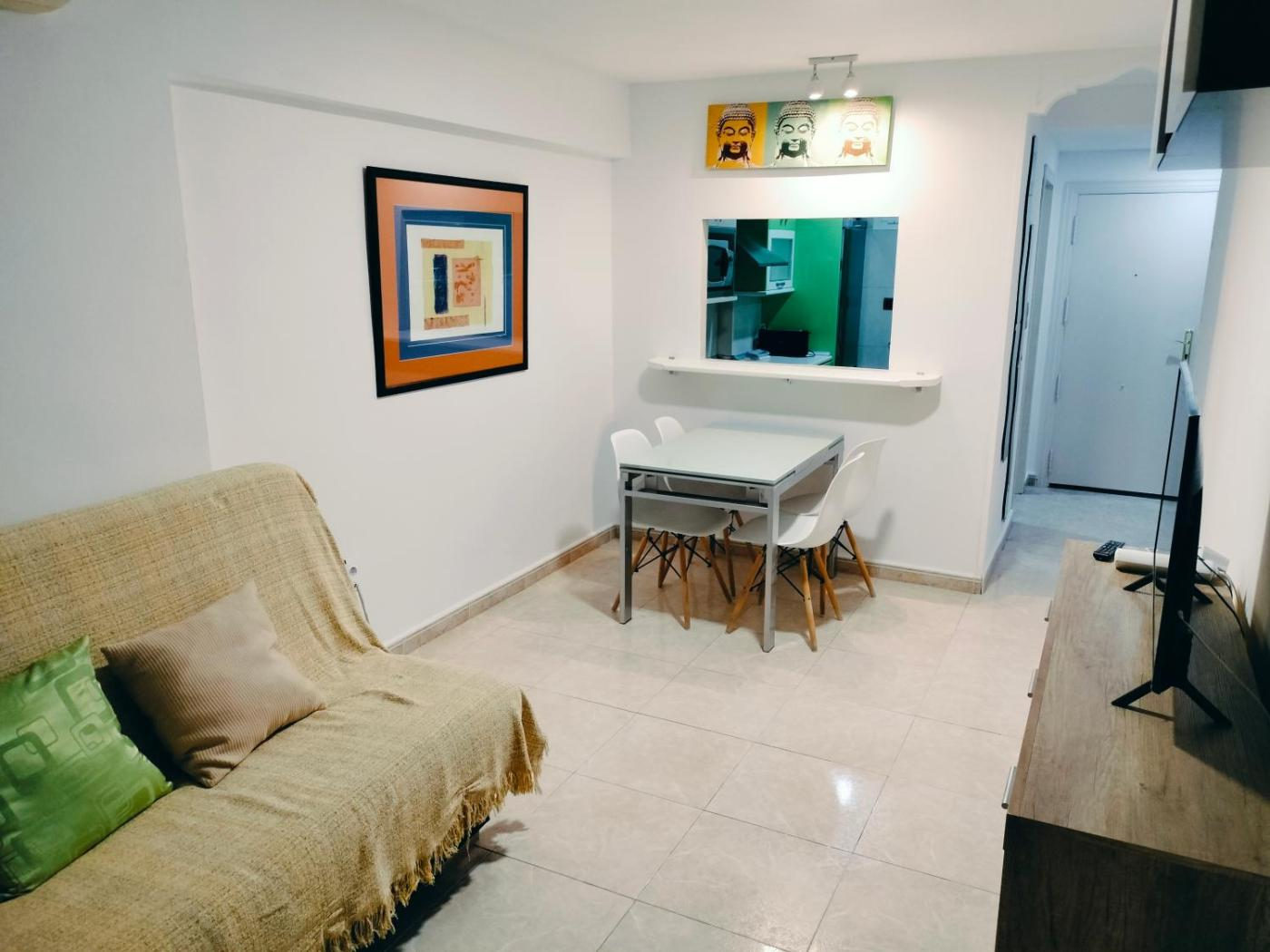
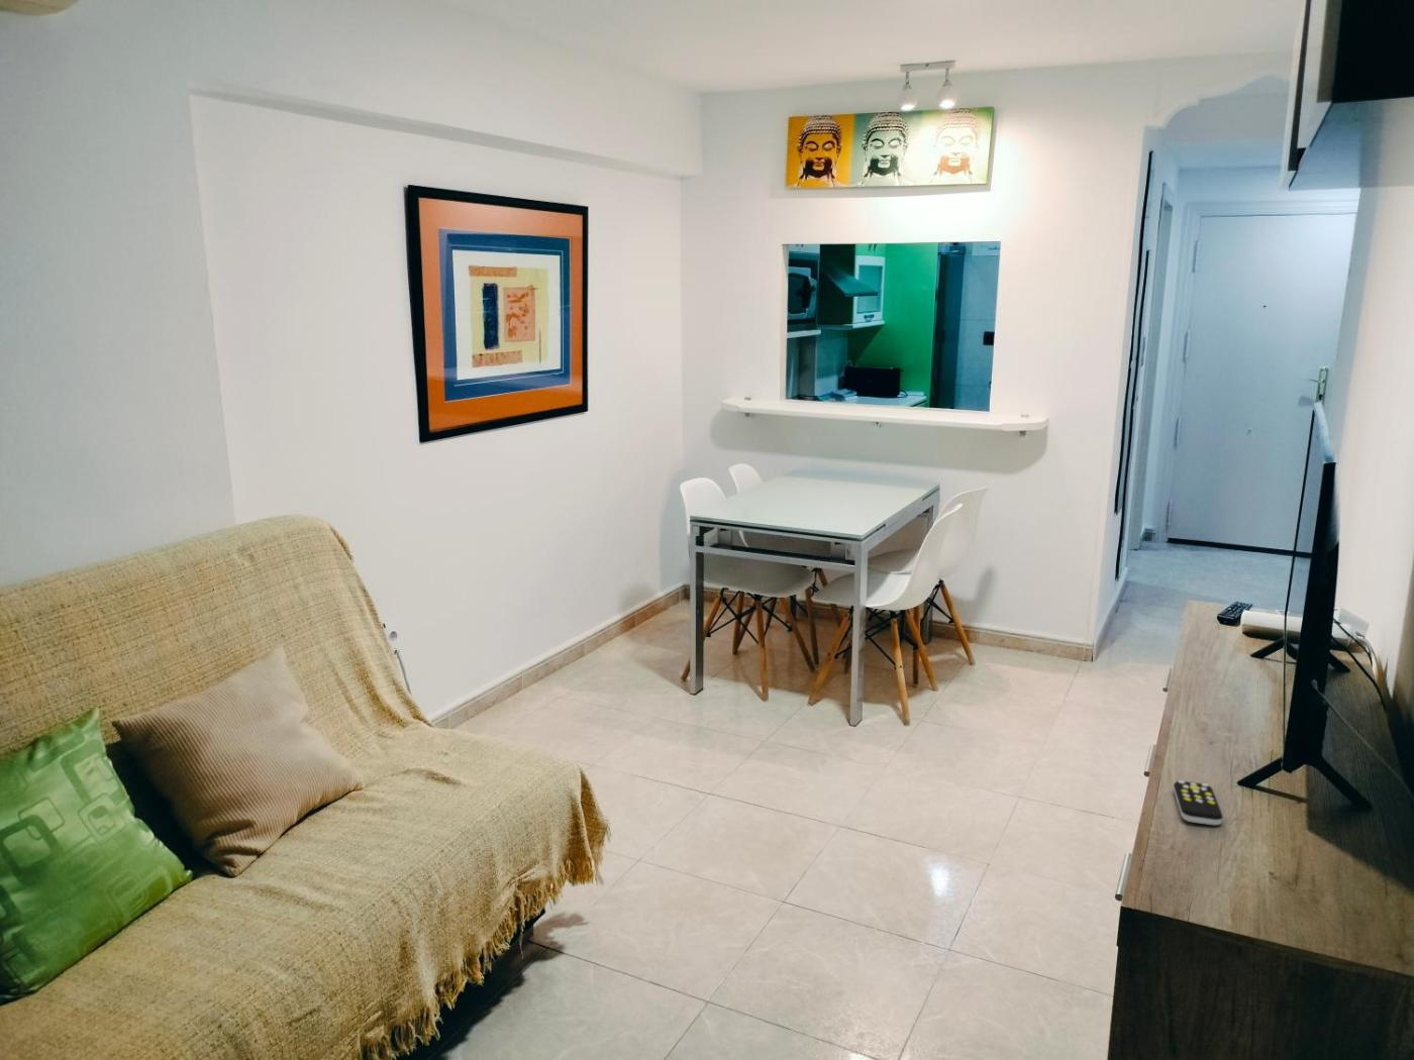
+ remote control [1172,779,1224,826]
